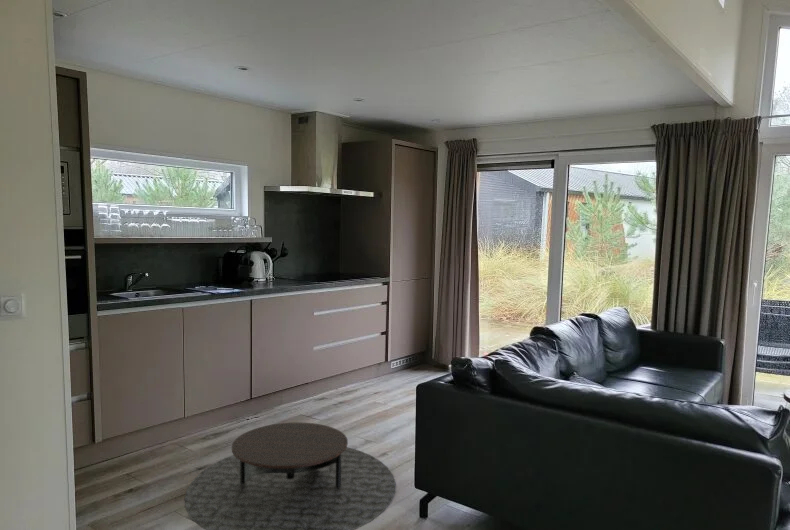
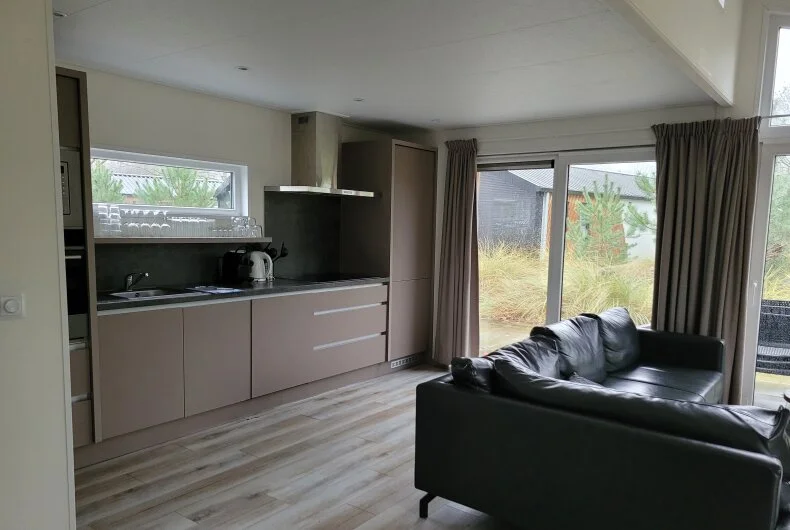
- coffee table [184,422,396,530]
